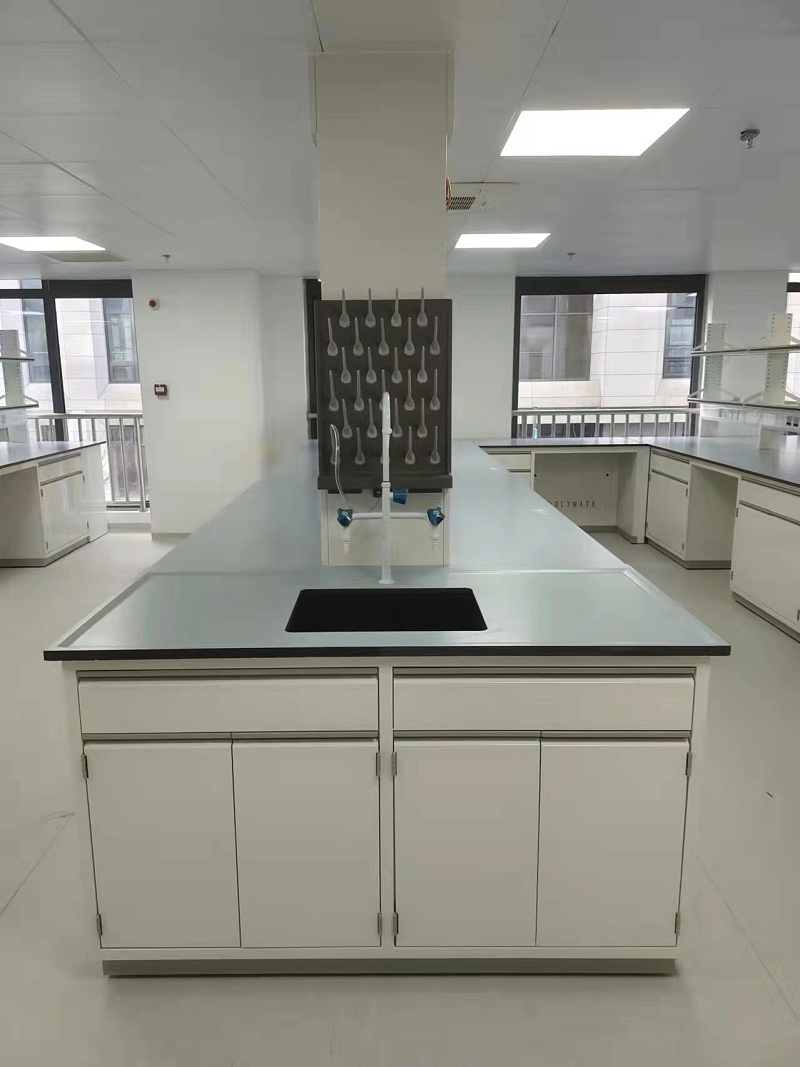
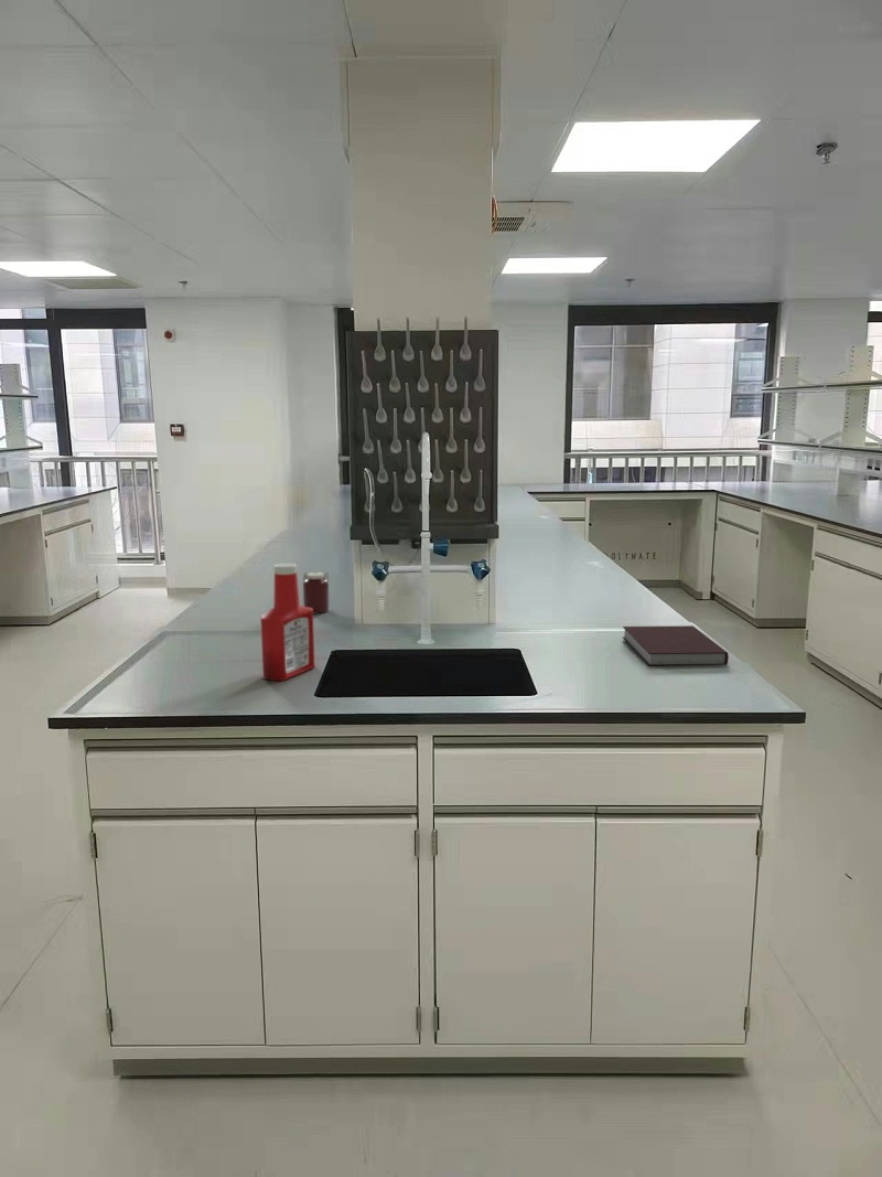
+ notebook [622,624,730,667]
+ soap bottle [259,563,315,682]
+ jar [302,570,331,614]
